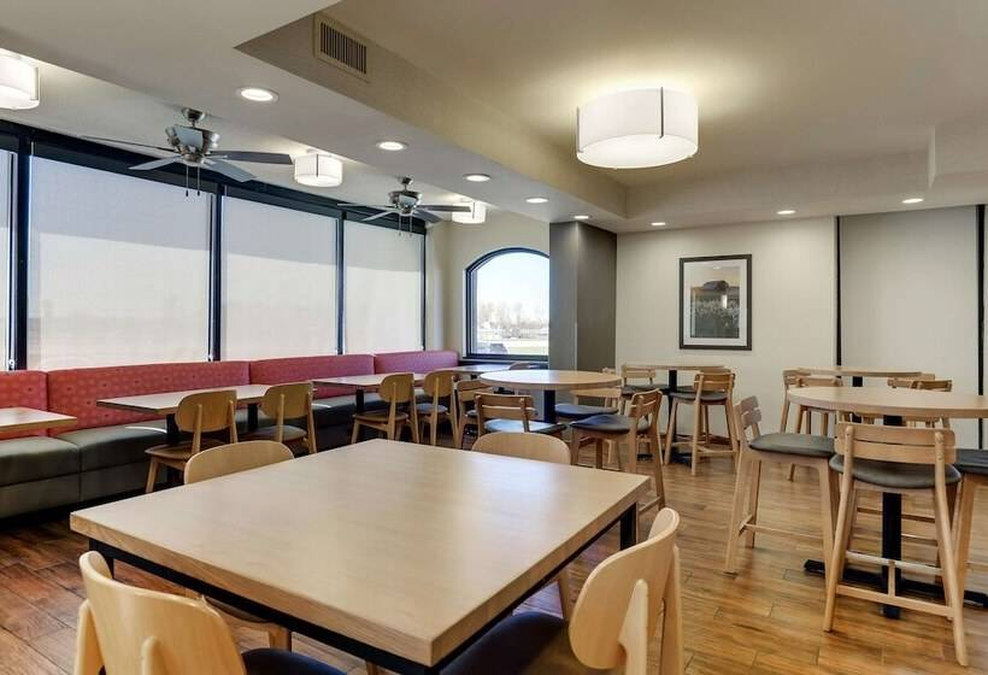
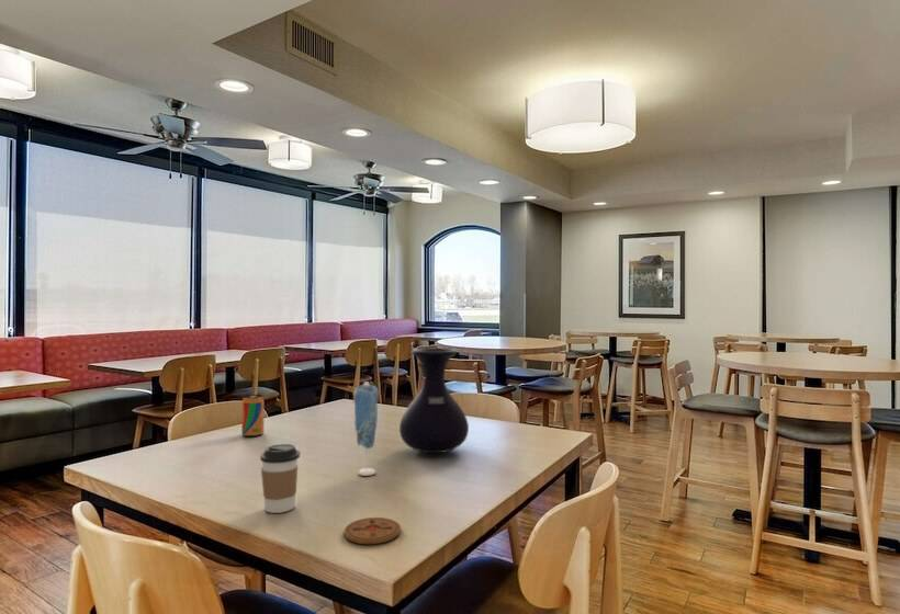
+ coffee cup [259,443,302,514]
+ beverage can [240,394,266,437]
+ coaster [342,516,402,545]
+ vase [398,348,470,454]
+ dress [352,380,380,477]
